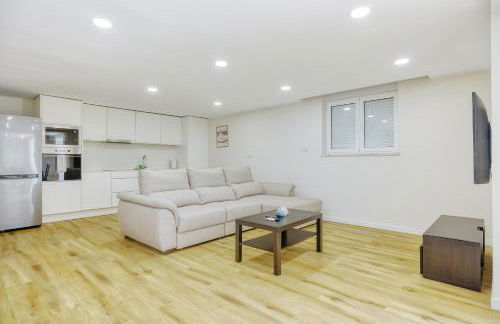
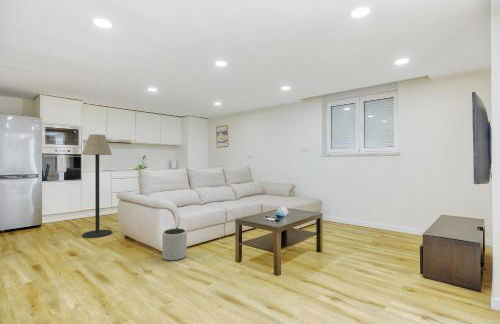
+ floor lamp [81,133,113,239]
+ plant pot [161,228,188,262]
